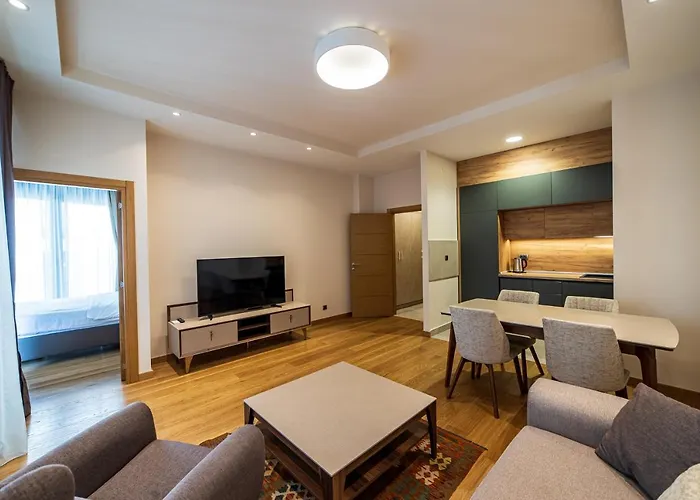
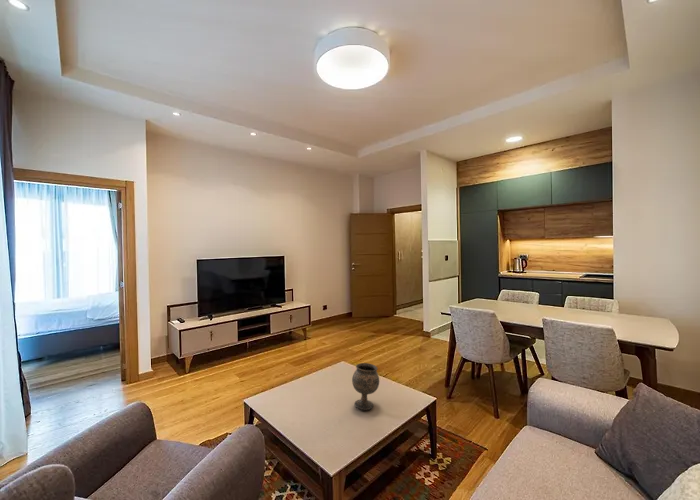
+ goblet [351,362,380,411]
